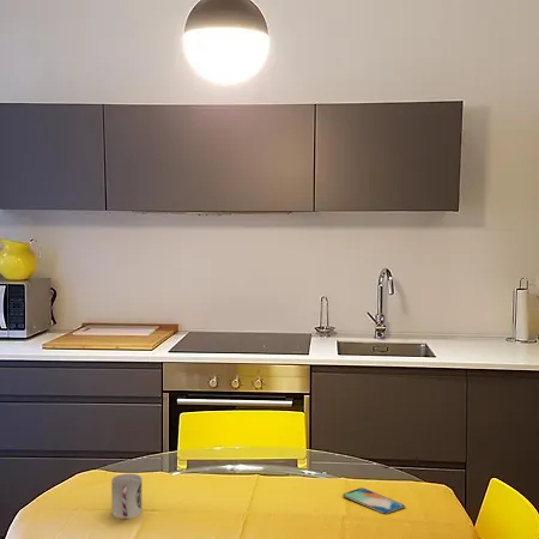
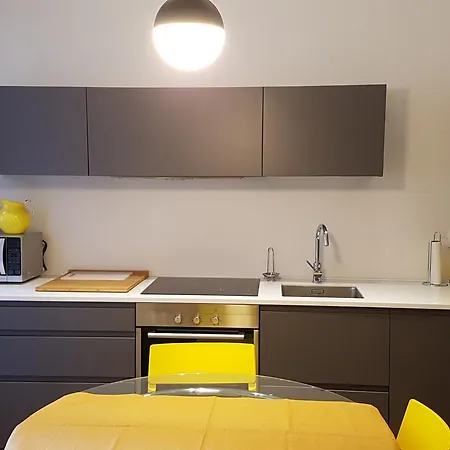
- cup [110,472,143,520]
- smartphone [341,486,406,515]
